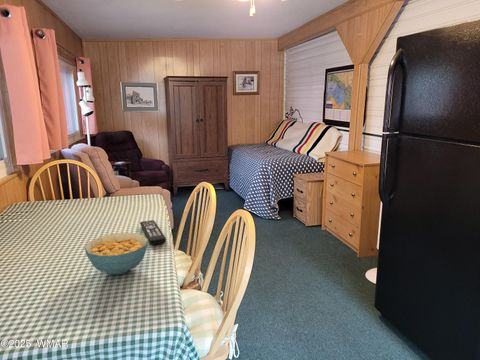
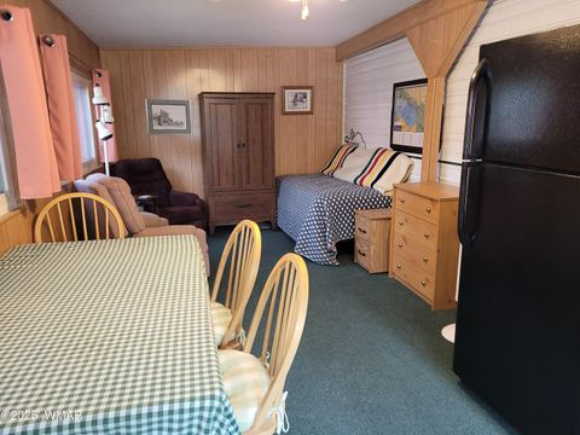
- cereal bowl [84,232,149,275]
- remote control [139,219,167,246]
